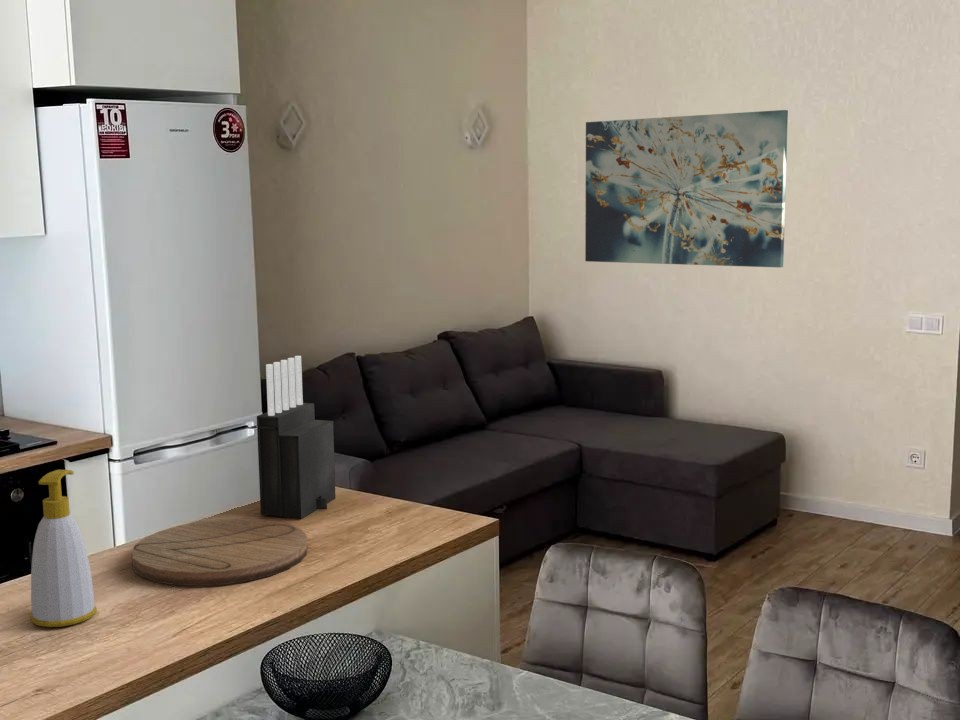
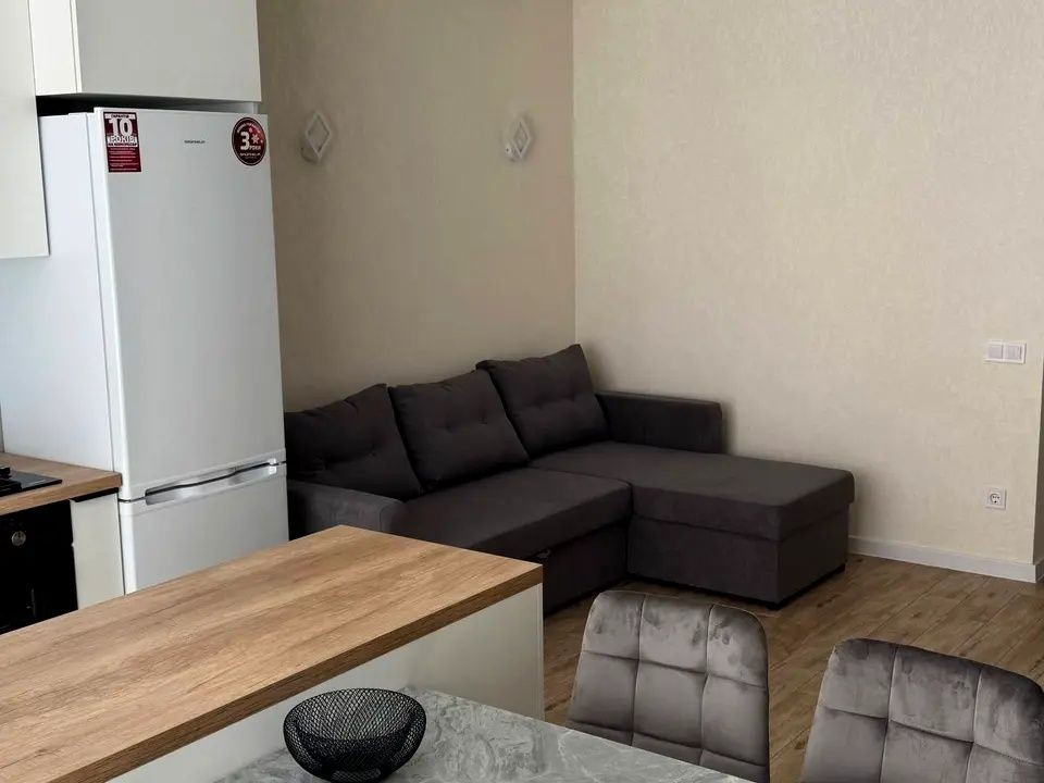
- wall art [584,109,789,268]
- knife block [256,355,336,519]
- soap bottle [29,469,98,628]
- cutting board [130,518,308,587]
